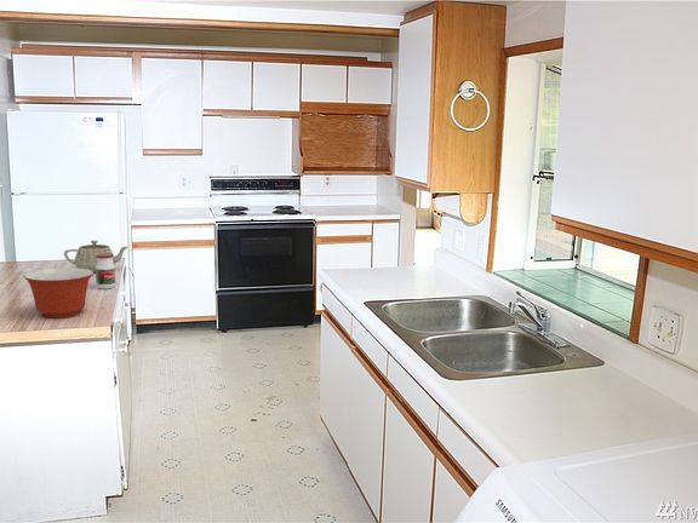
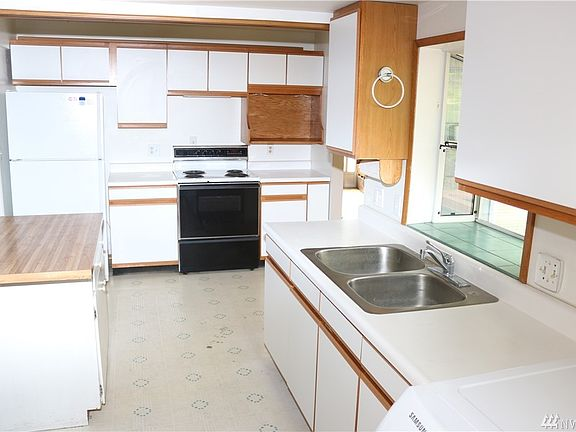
- teapot [63,240,128,274]
- mixing bowl [22,266,95,318]
- jar [95,253,116,291]
